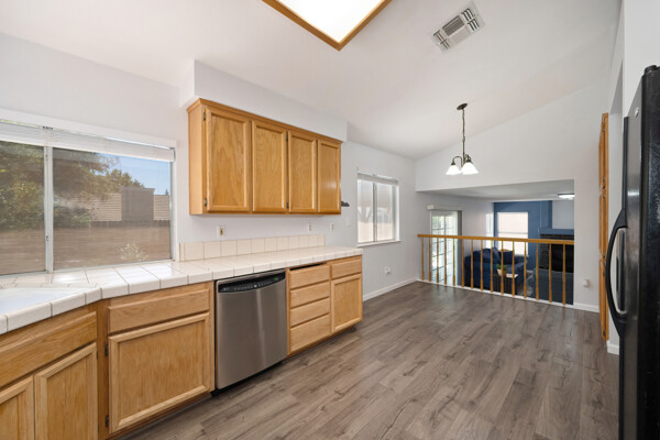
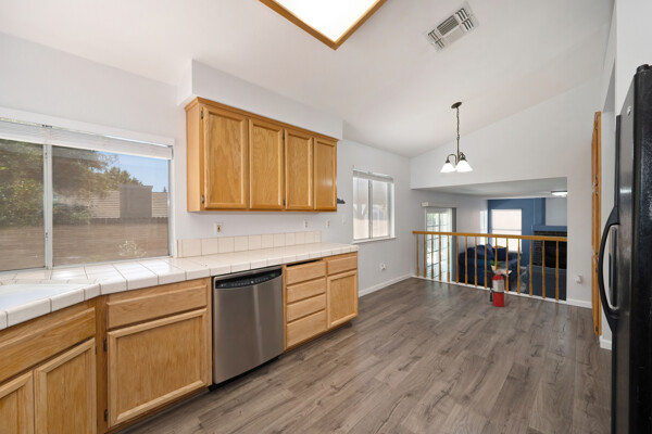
+ fire extinguisher [487,268,510,308]
